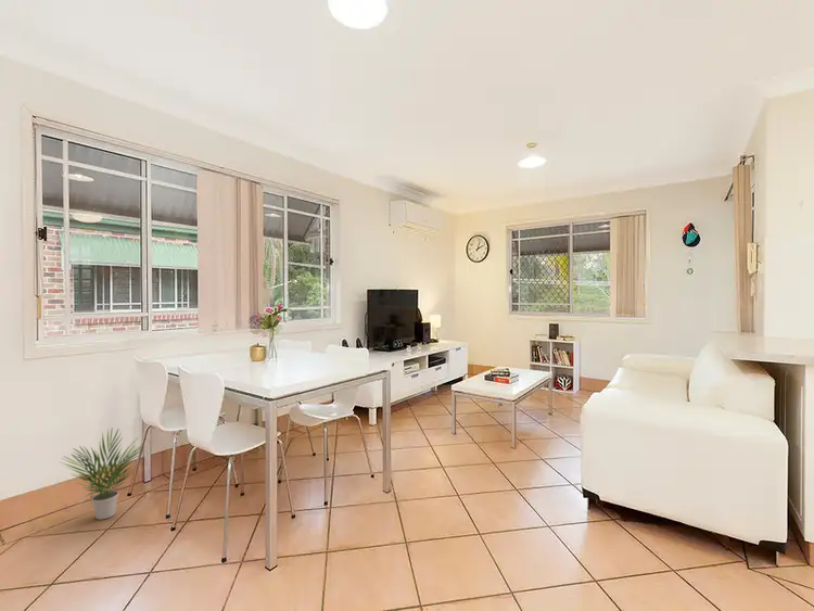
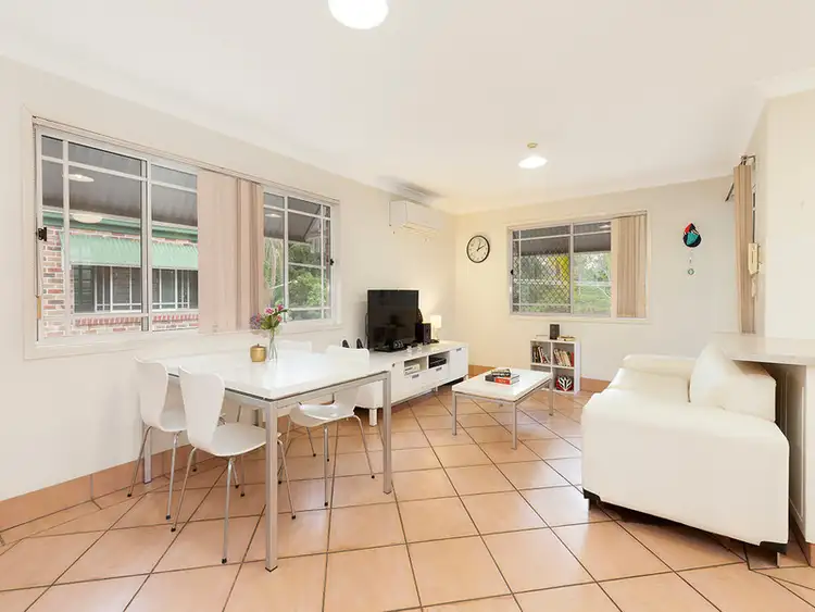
- potted plant [60,429,143,521]
